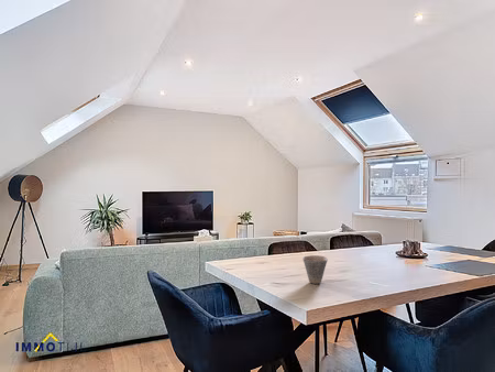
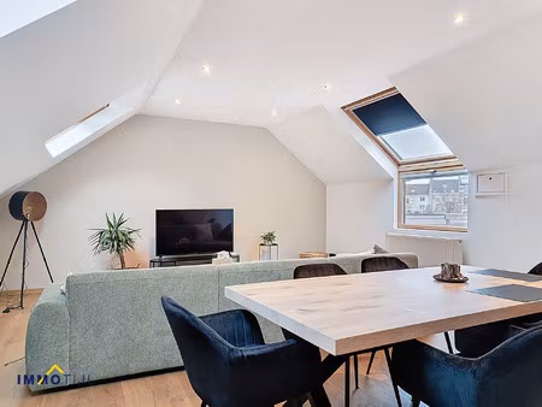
- cup [301,254,329,285]
